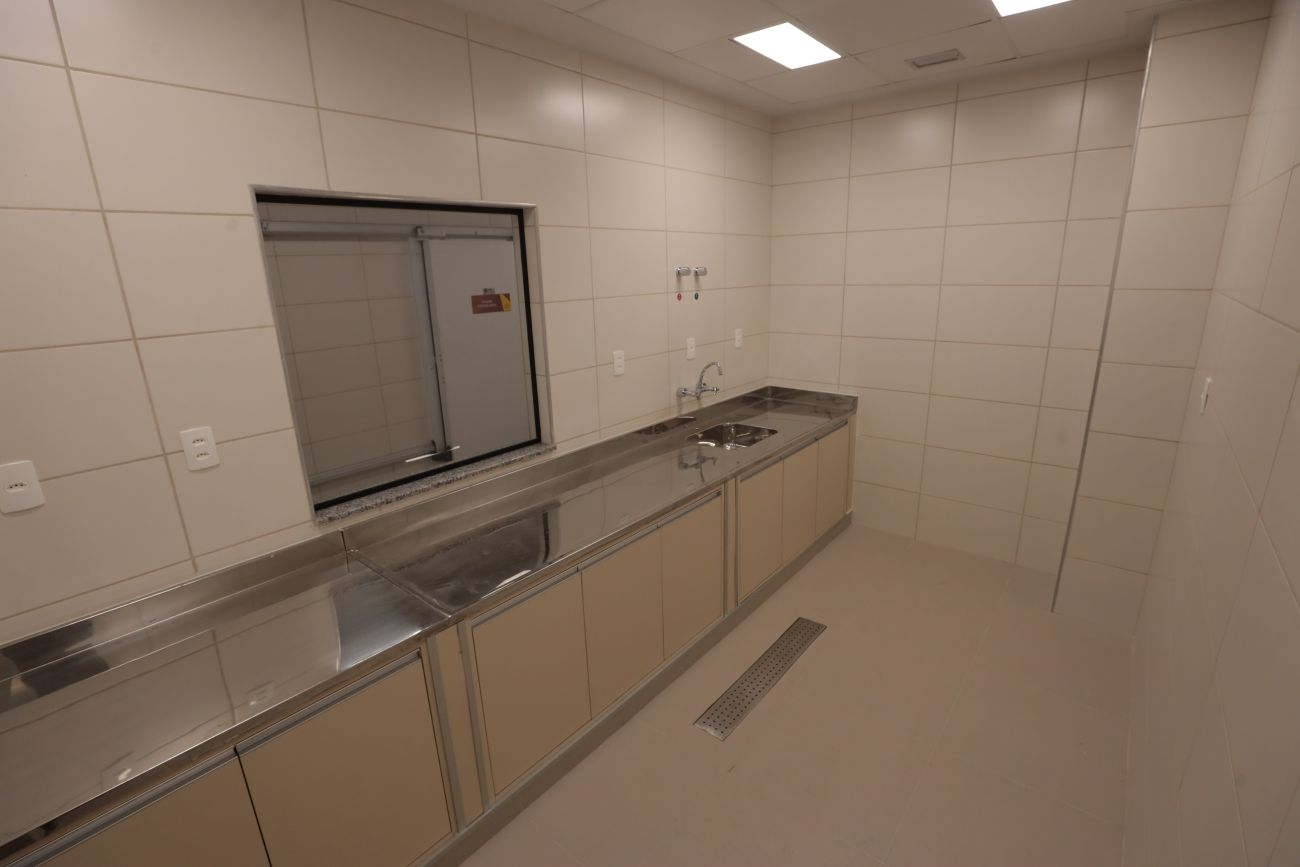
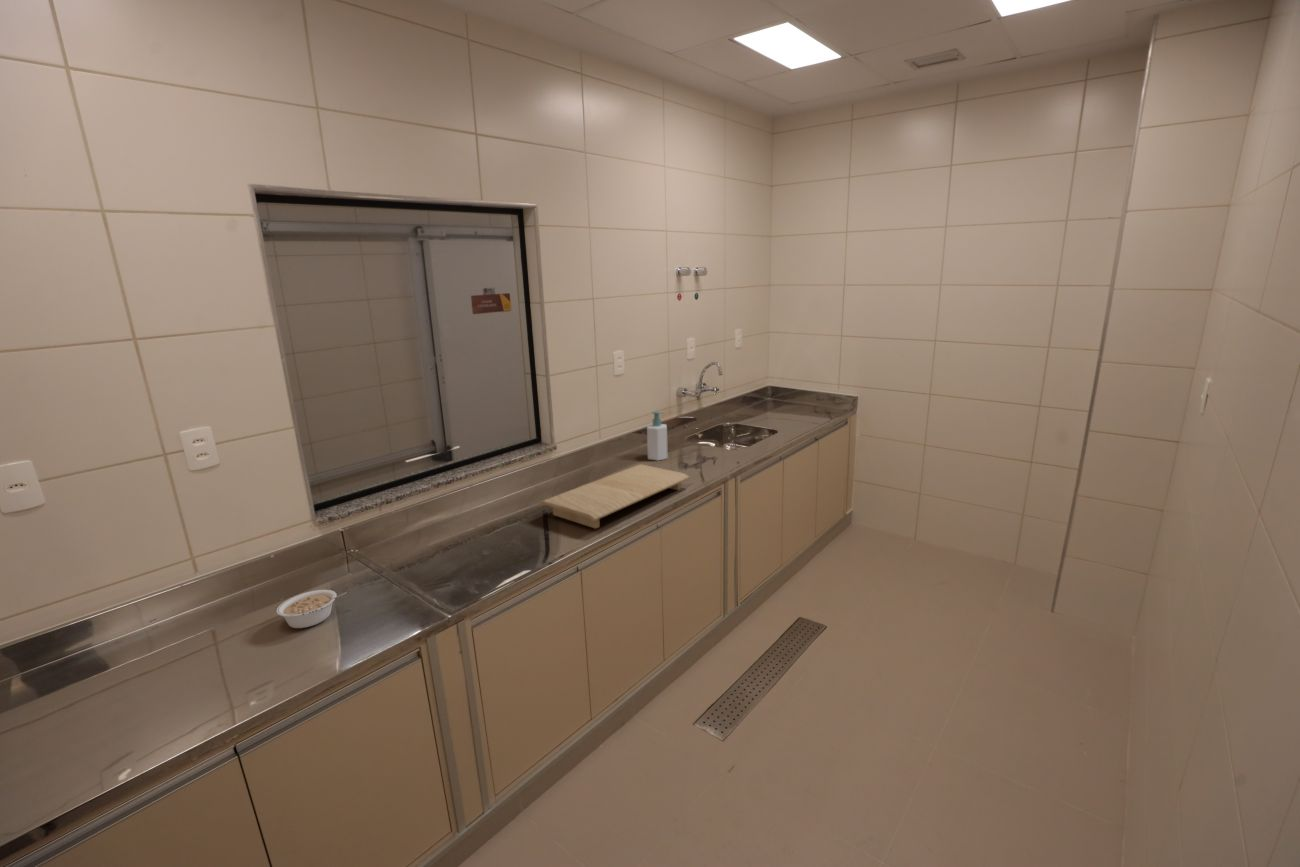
+ legume [275,589,348,629]
+ cutting board [538,463,690,530]
+ soap bottle [646,410,668,462]
